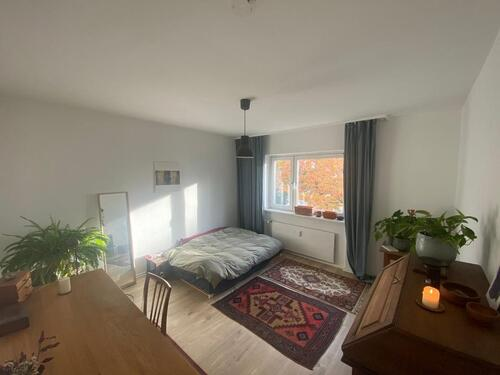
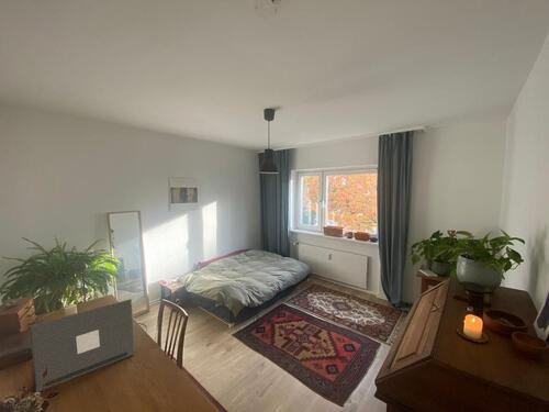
+ laptop [29,298,136,393]
